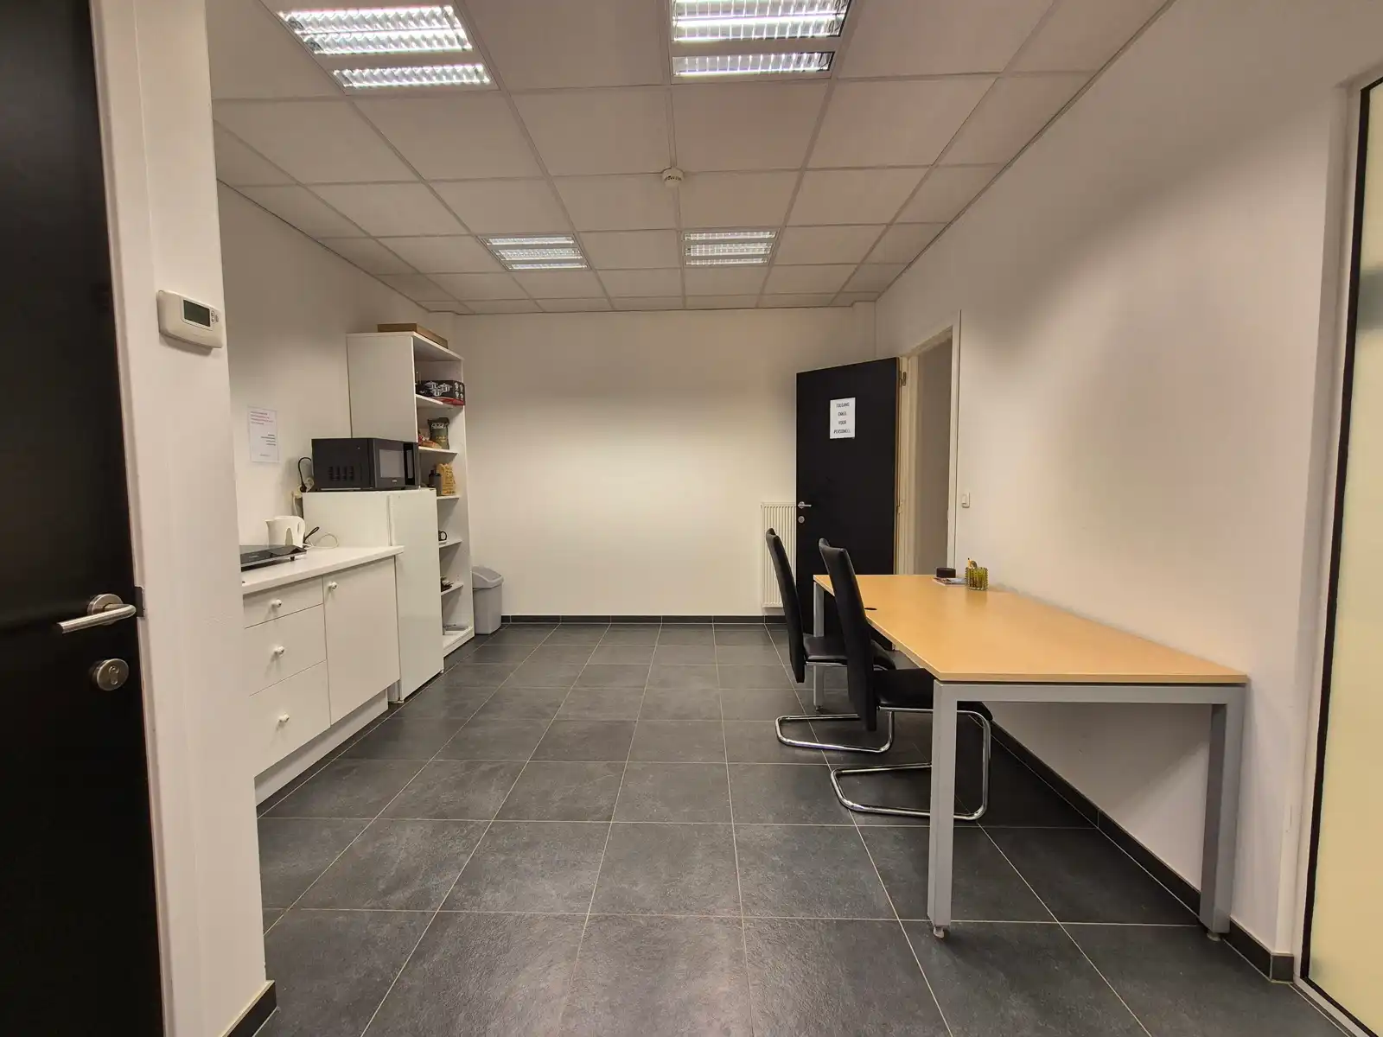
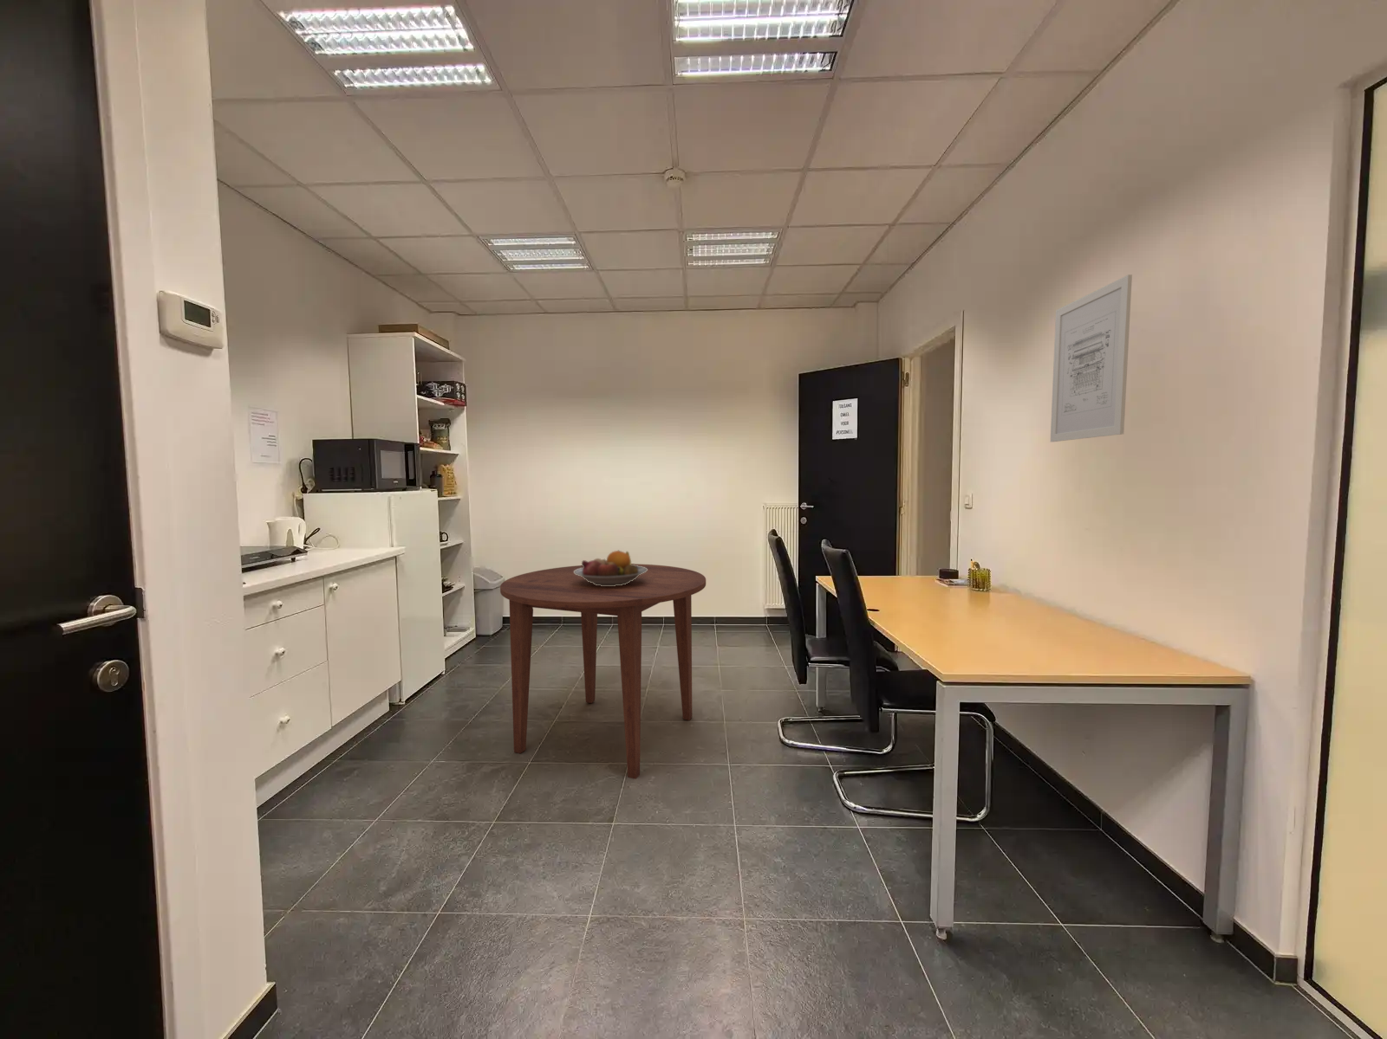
+ wall art [1050,274,1133,442]
+ fruit bowl [573,550,648,586]
+ dining table [499,563,707,780]
